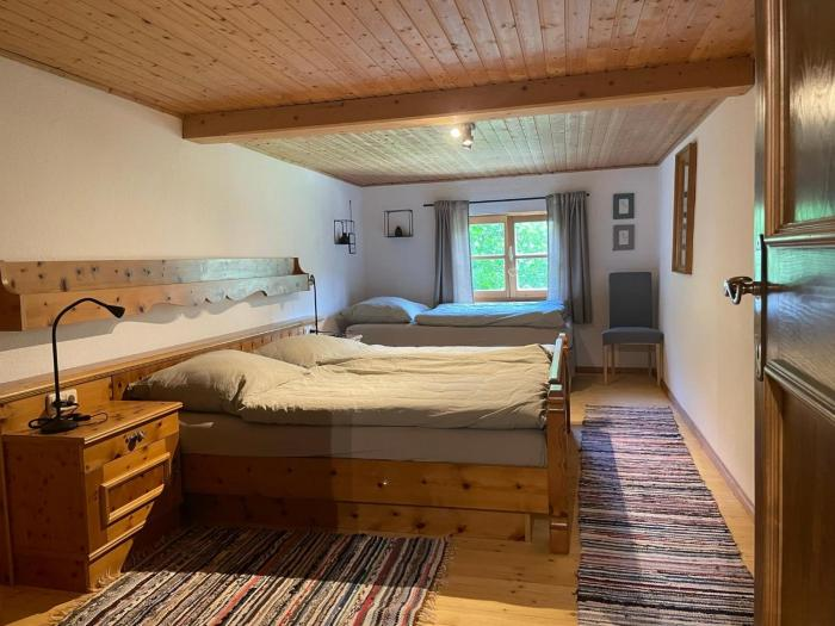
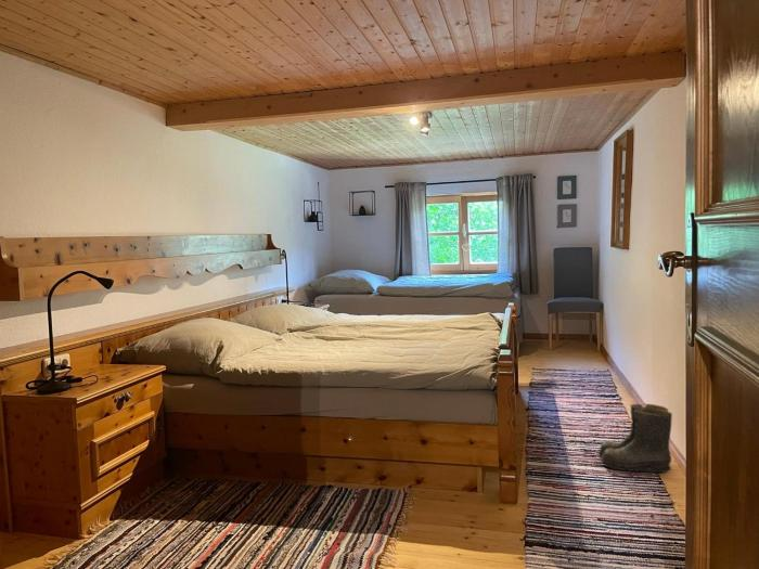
+ boots [596,403,673,474]
